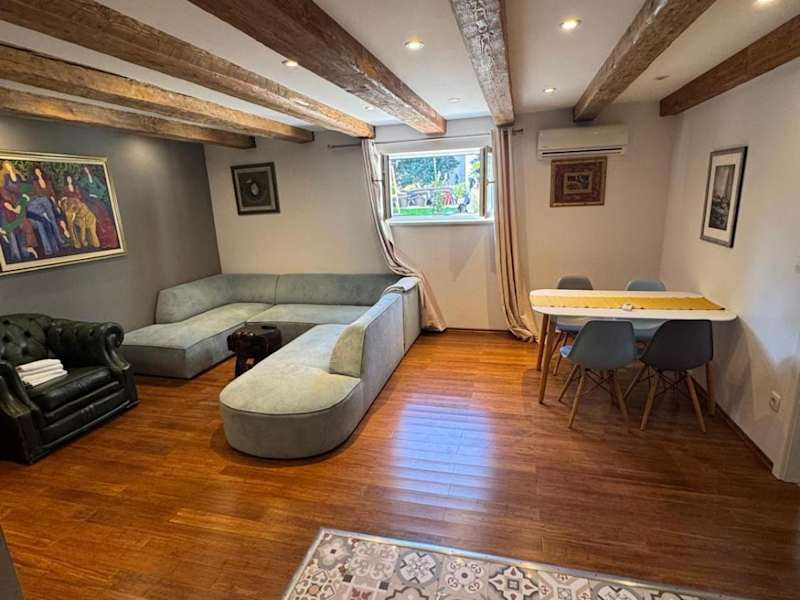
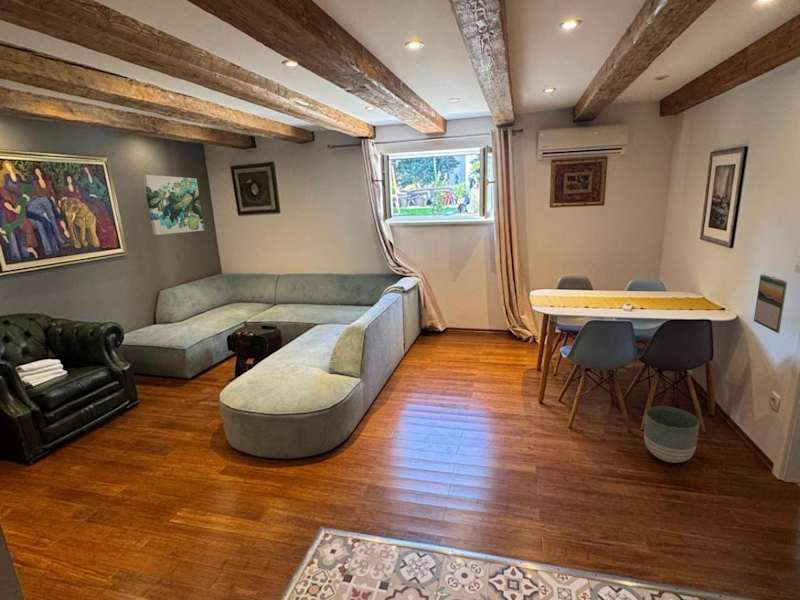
+ wall art [142,174,205,236]
+ planter [643,405,700,464]
+ calendar [753,273,788,334]
